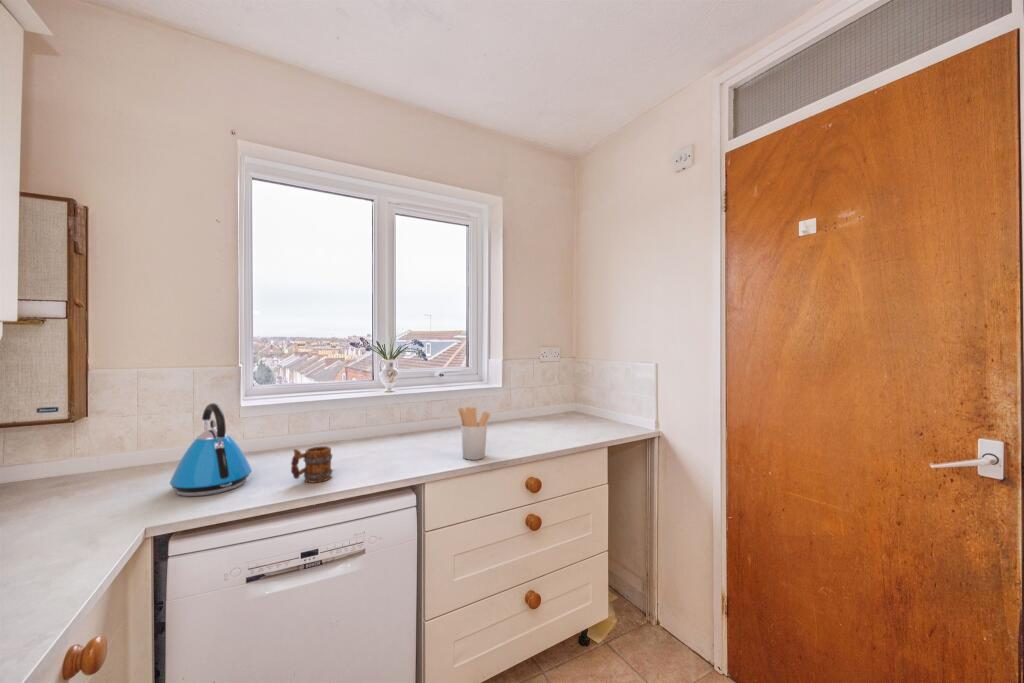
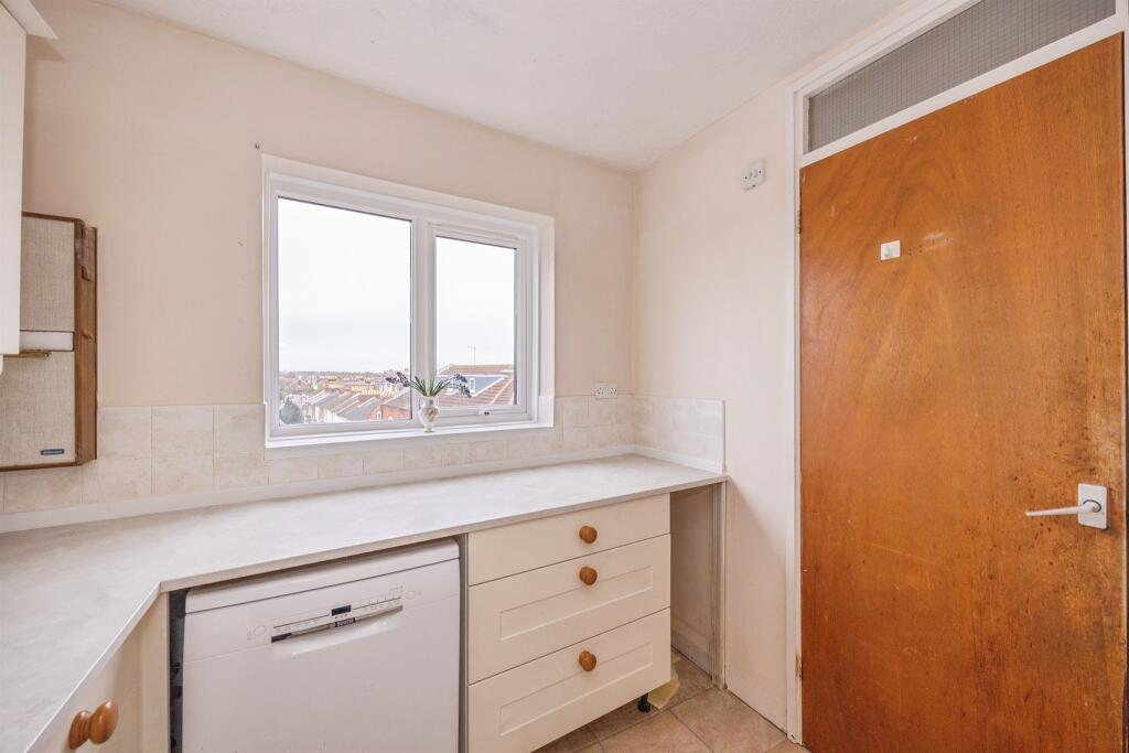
- utensil holder [457,406,491,461]
- mug [290,445,334,484]
- kettle [169,402,252,497]
